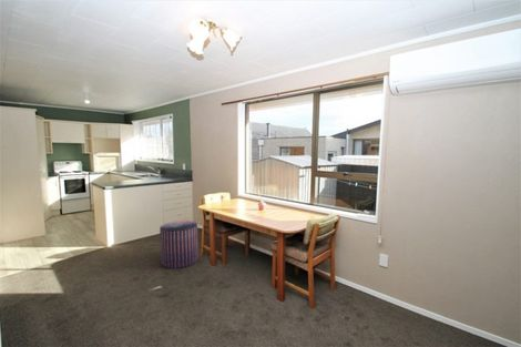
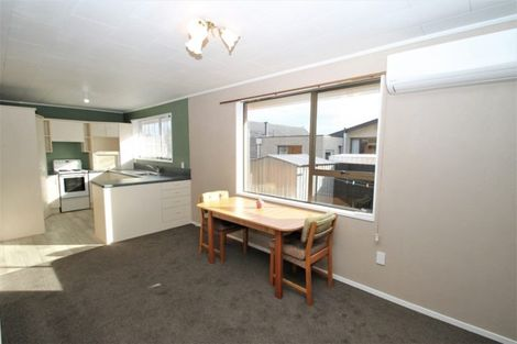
- pouf [159,220,200,269]
